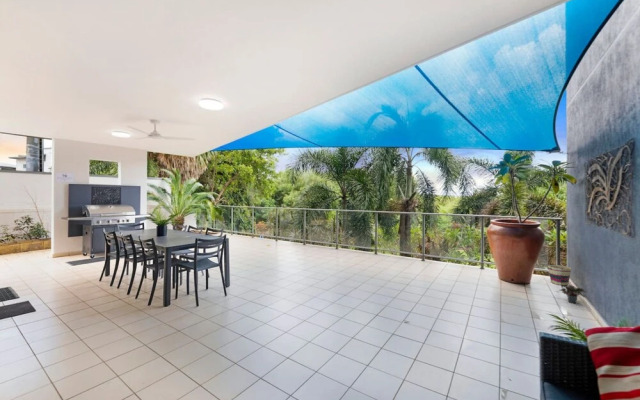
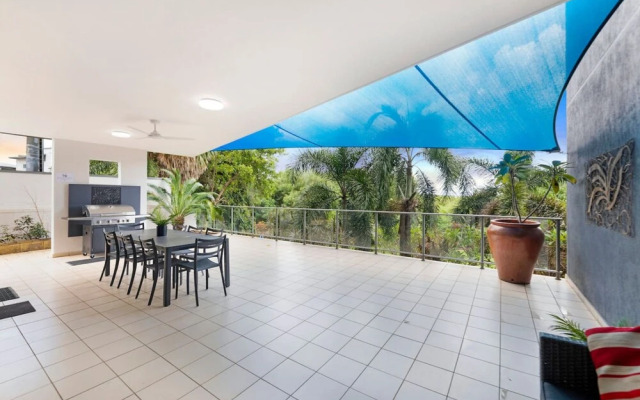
- basket [547,264,572,286]
- potted plant [558,284,587,304]
